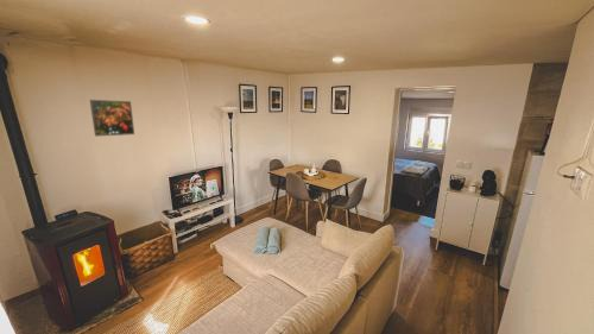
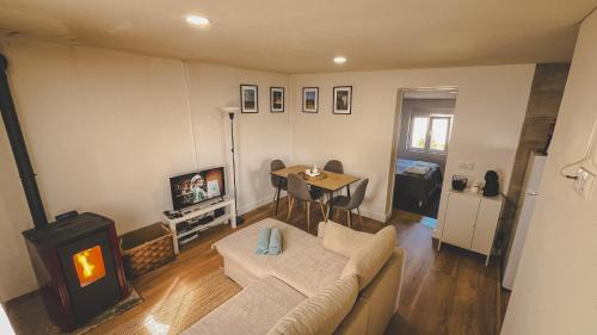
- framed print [89,99,135,138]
